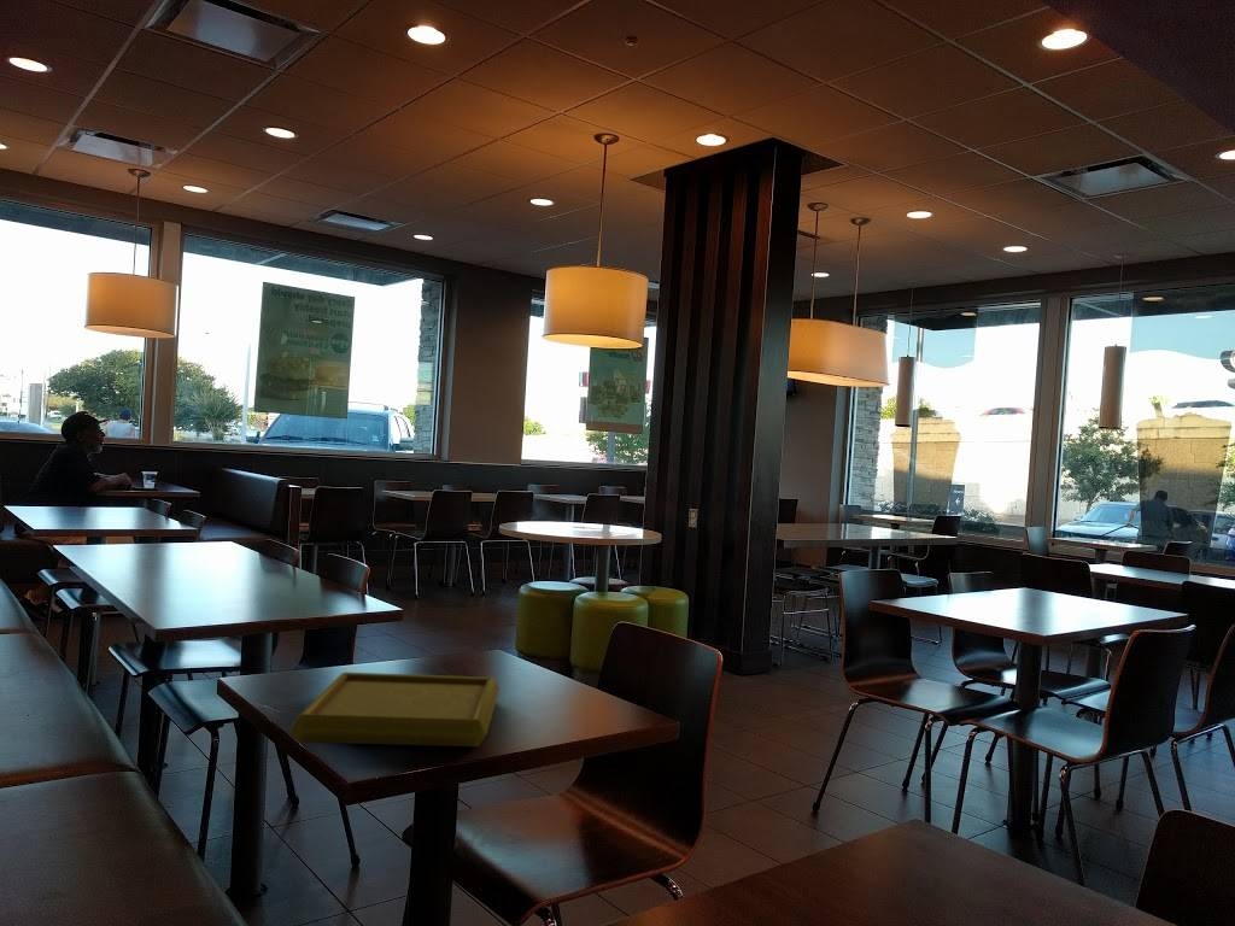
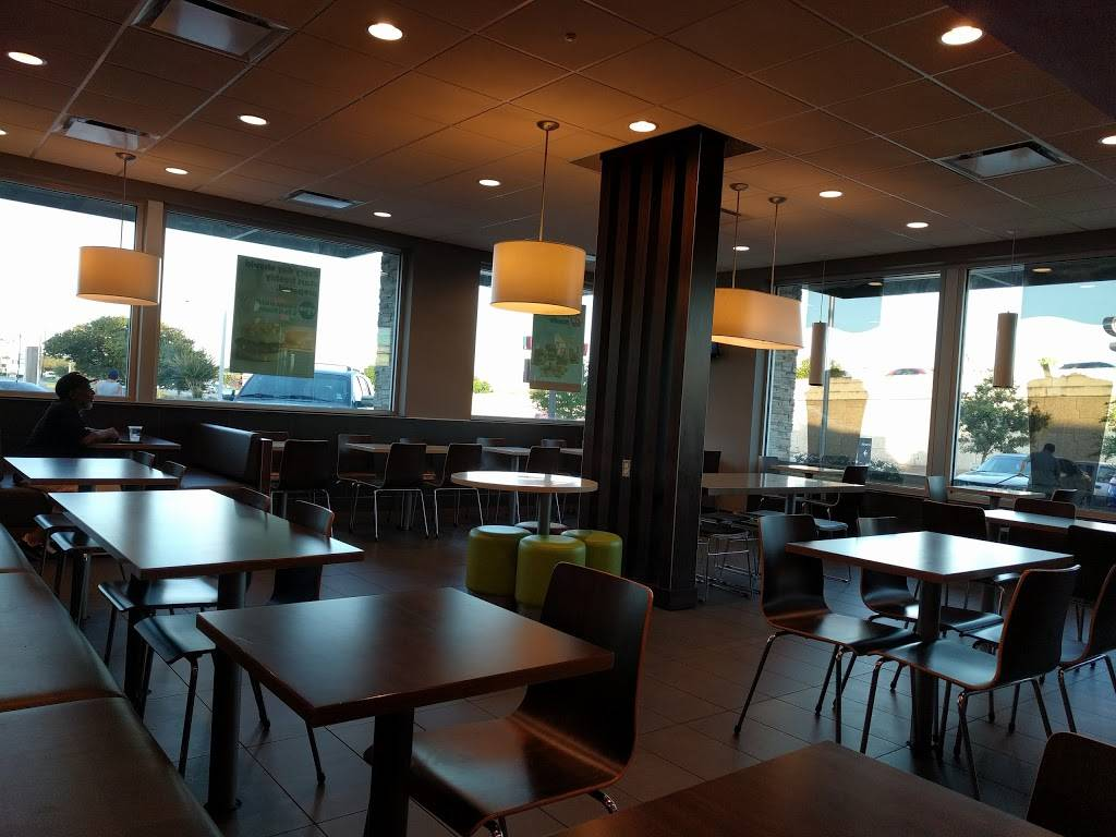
- serving tray [289,672,501,748]
